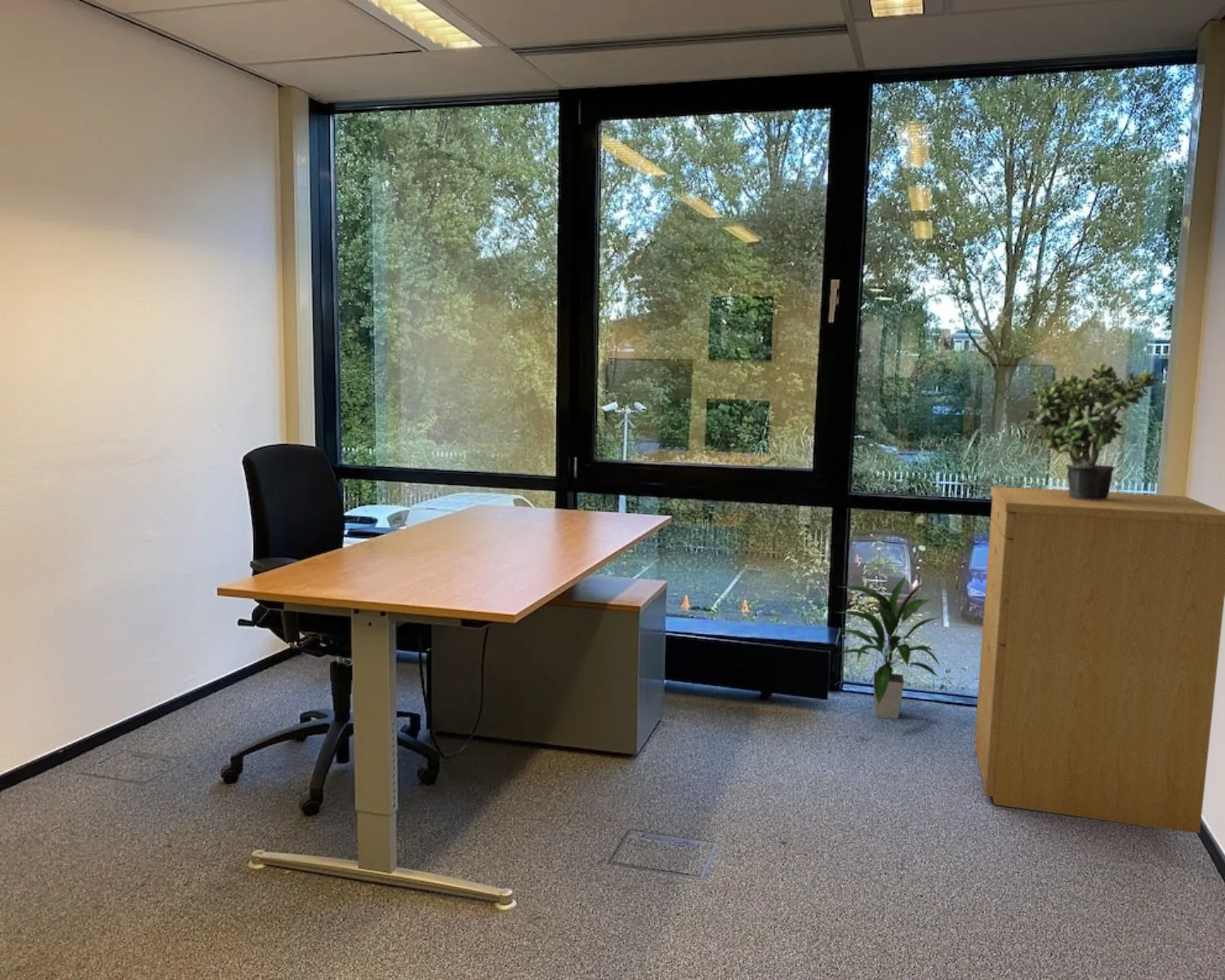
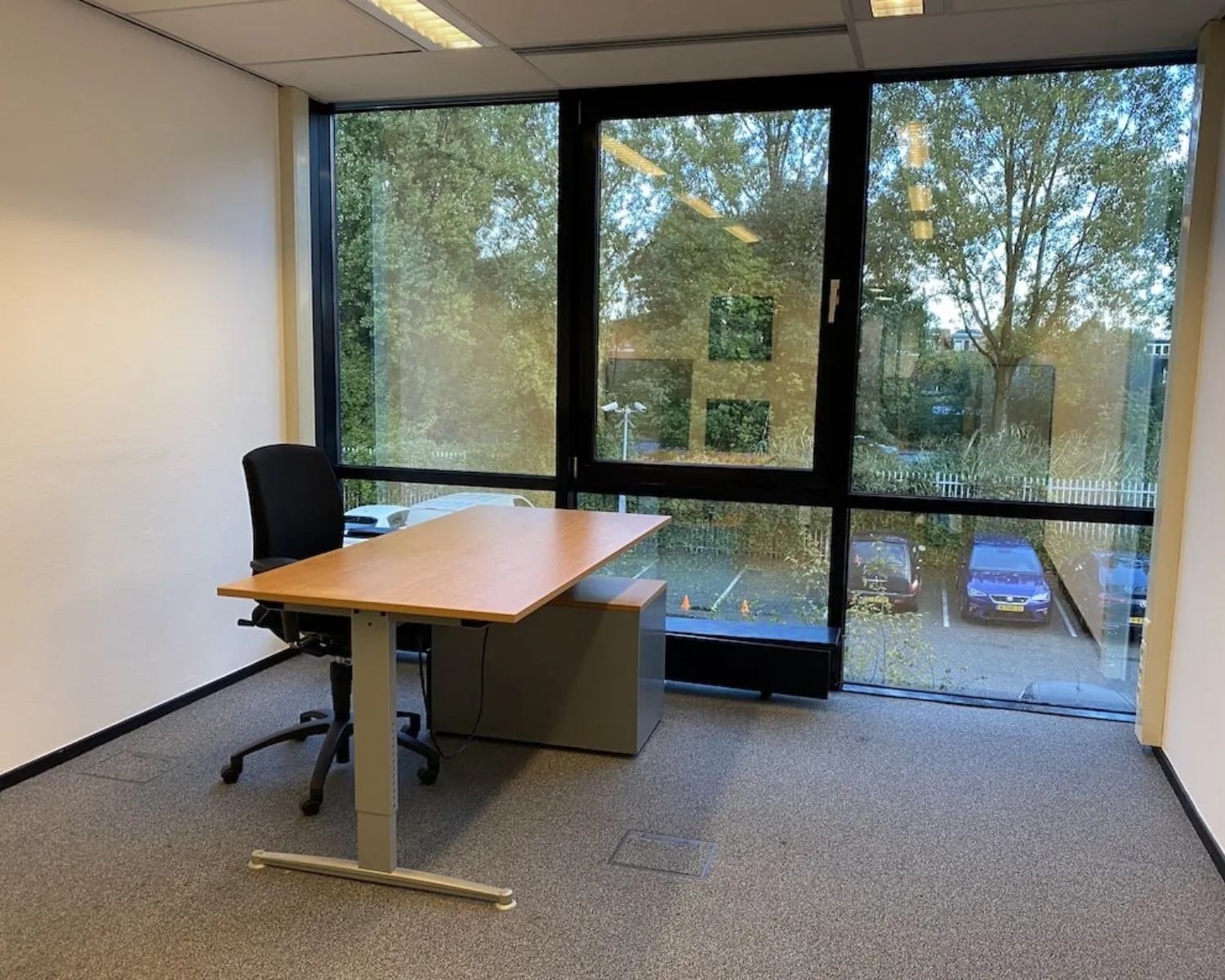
- indoor plant [833,573,942,719]
- potted plant [1025,362,1161,500]
- filing cabinet [973,486,1225,835]
